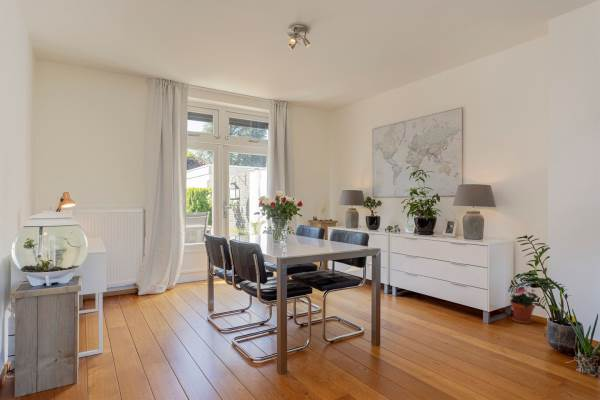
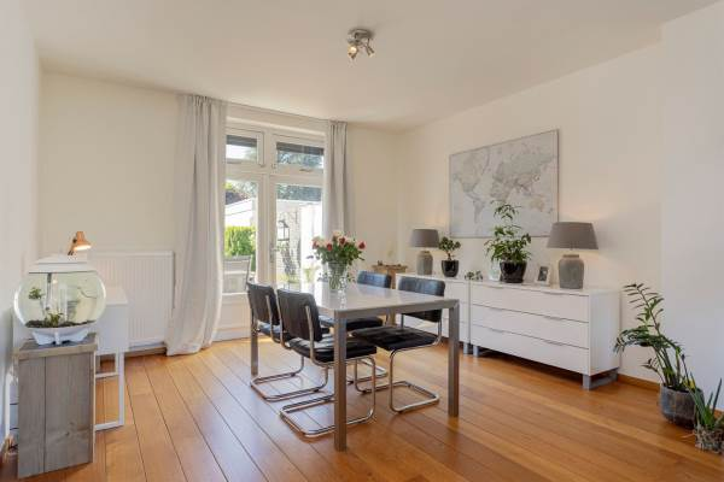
- potted plant [509,285,539,325]
